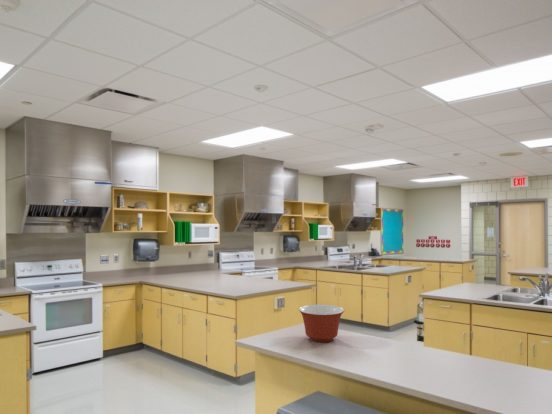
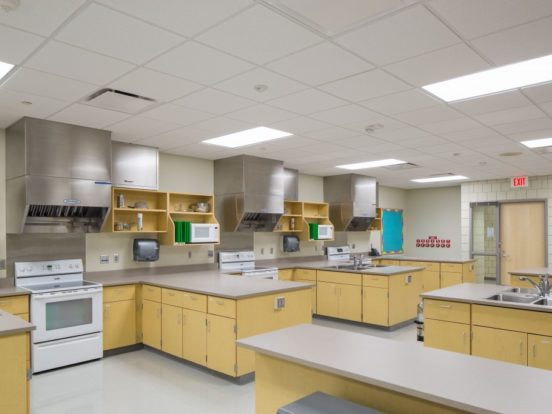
- mixing bowl [298,303,345,343]
